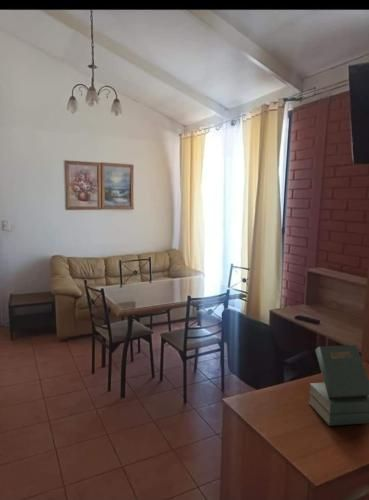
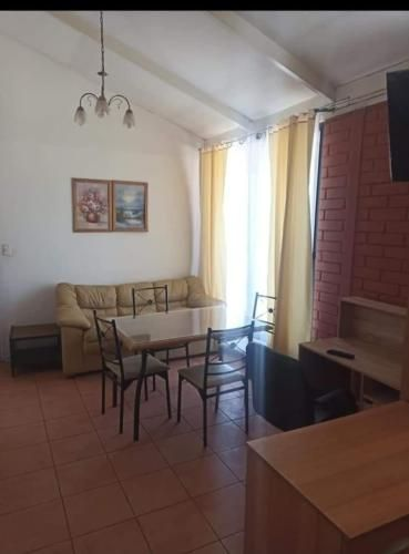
- book [308,344,369,427]
